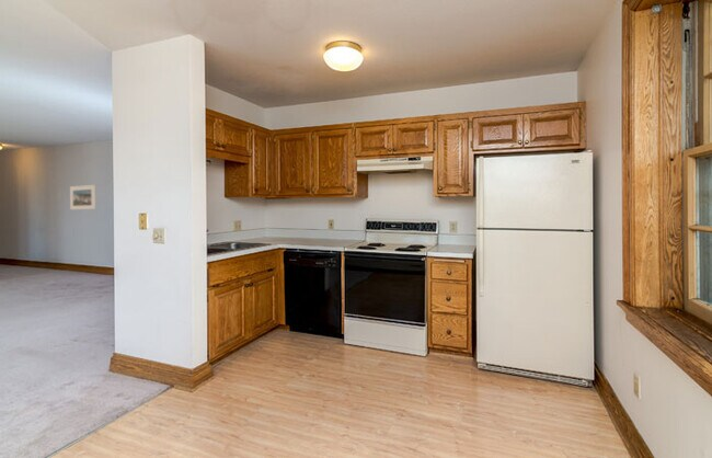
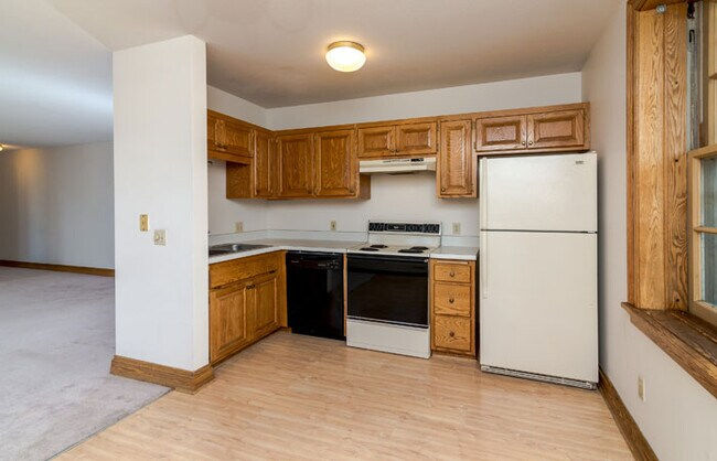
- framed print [69,184,96,210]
